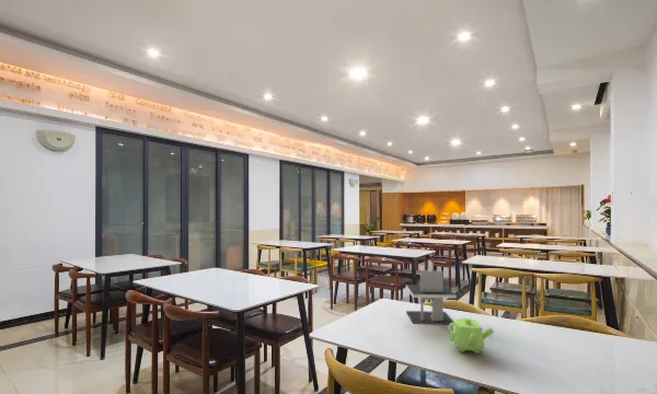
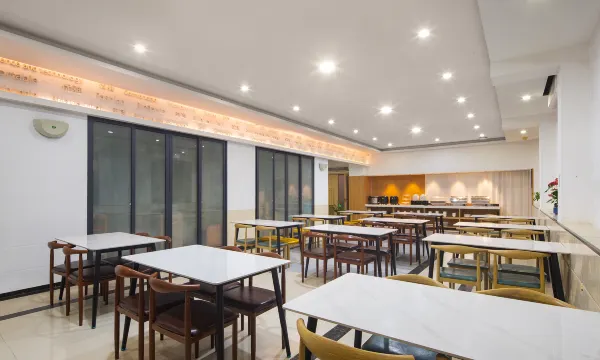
- napkin holder [405,259,458,326]
- teapot [448,316,495,355]
